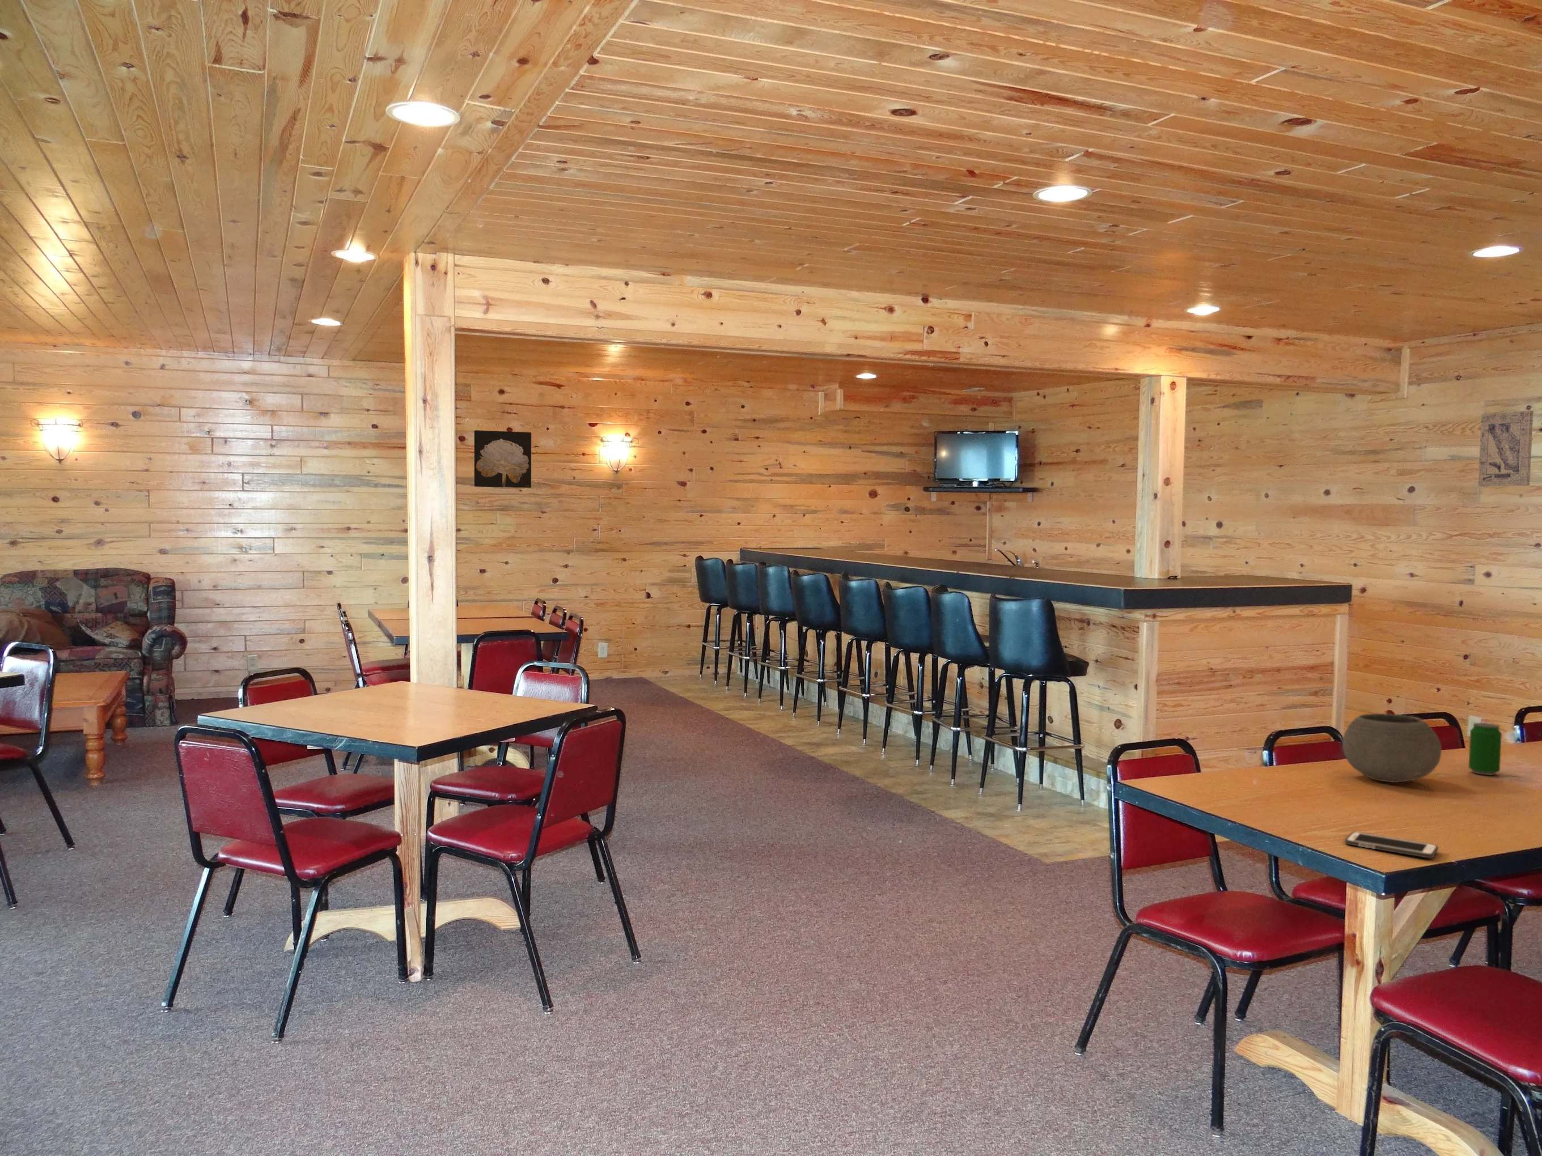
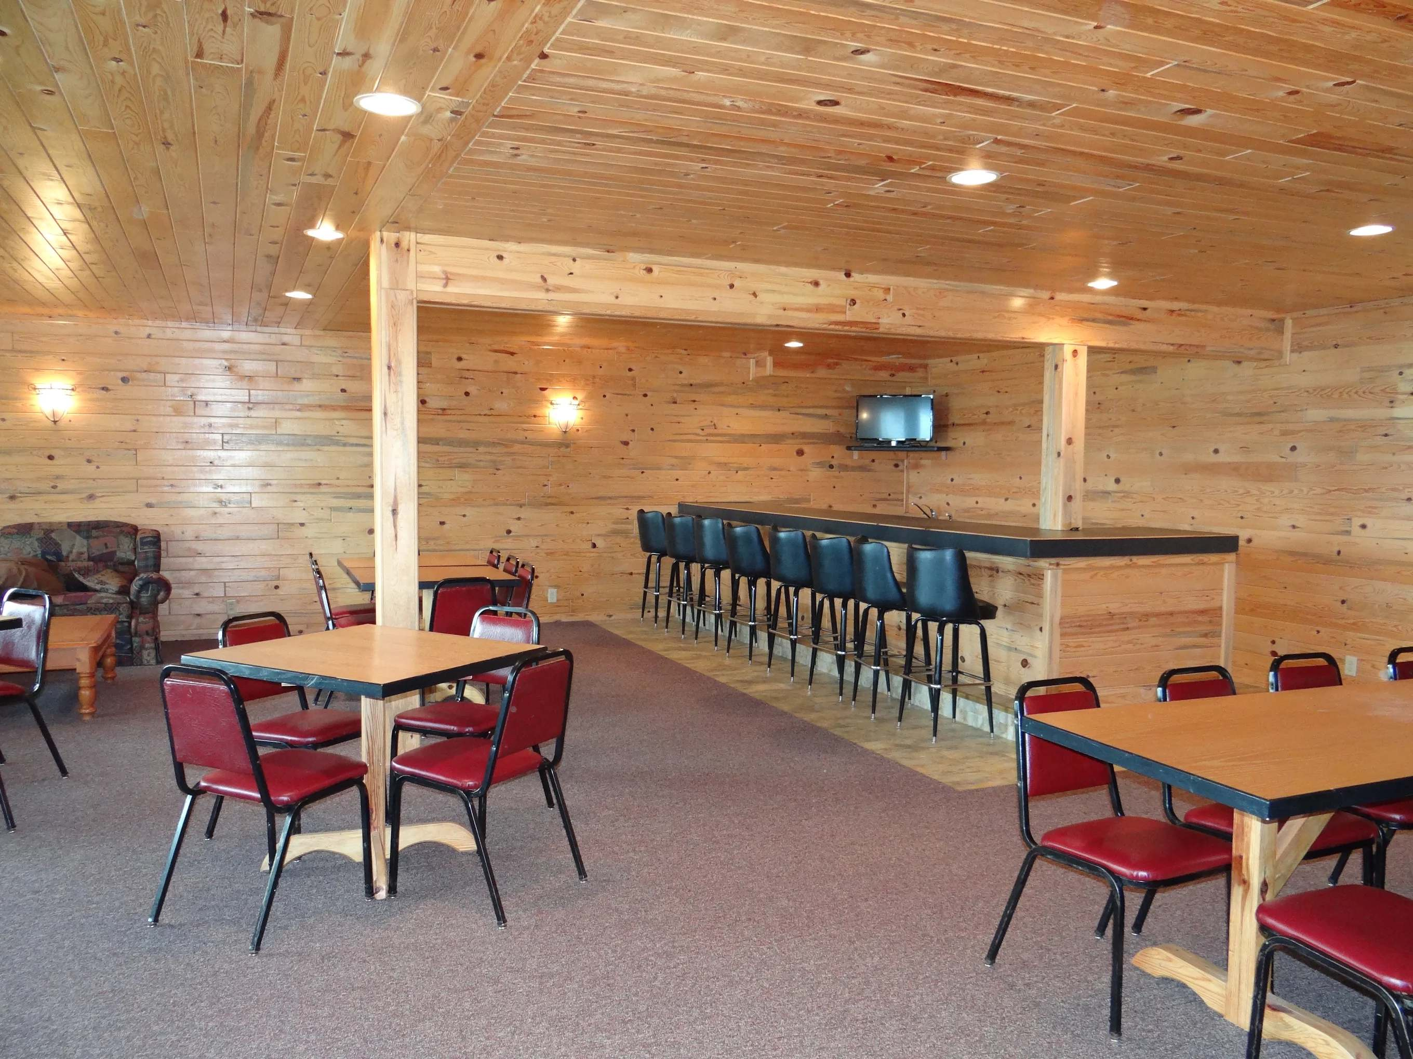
- wall art [474,430,532,488]
- cell phone [1345,832,1439,858]
- beverage can [1468,722,1502,776]
- bowl [1342,713,1442,783]
- wall art [1478,409,1534,487]
